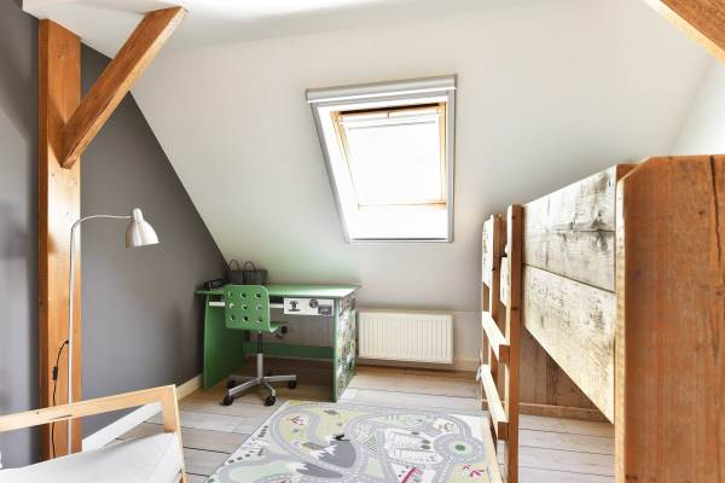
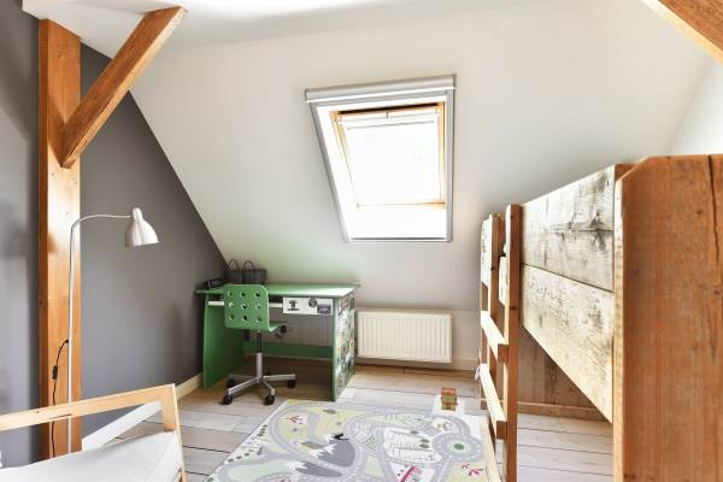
+ toy house [431,387,465,418]
